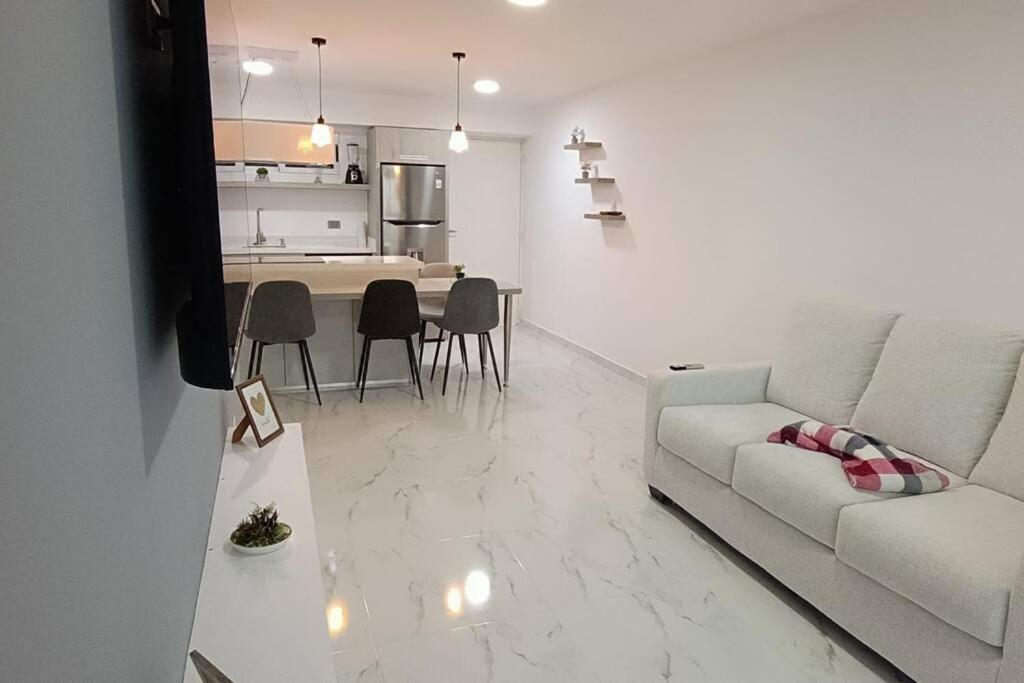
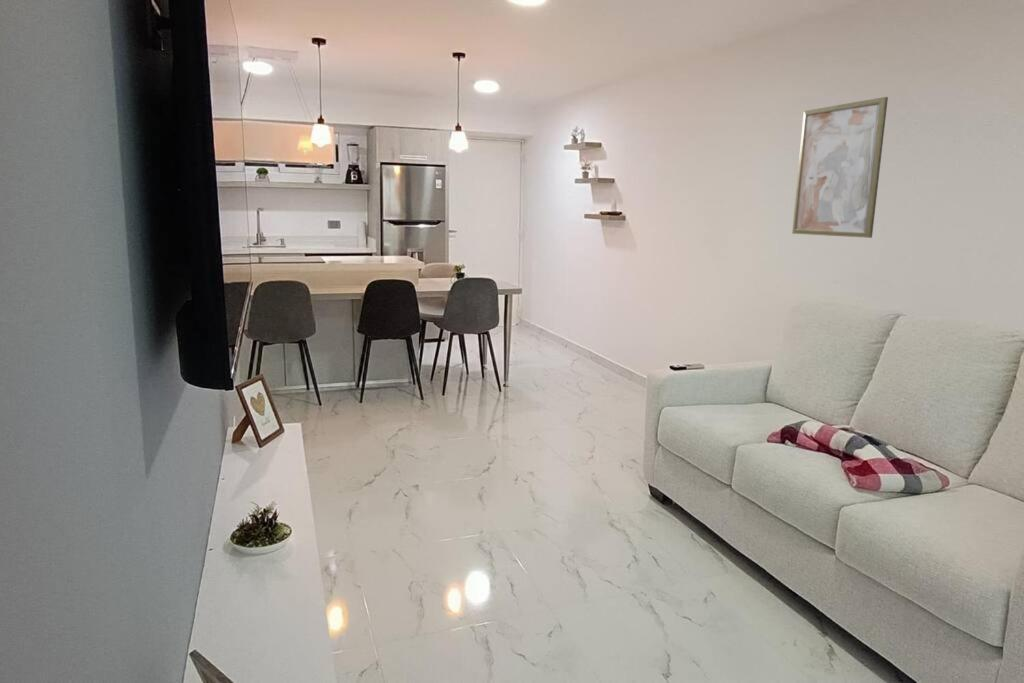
+ wall art [791,96,889,239]
